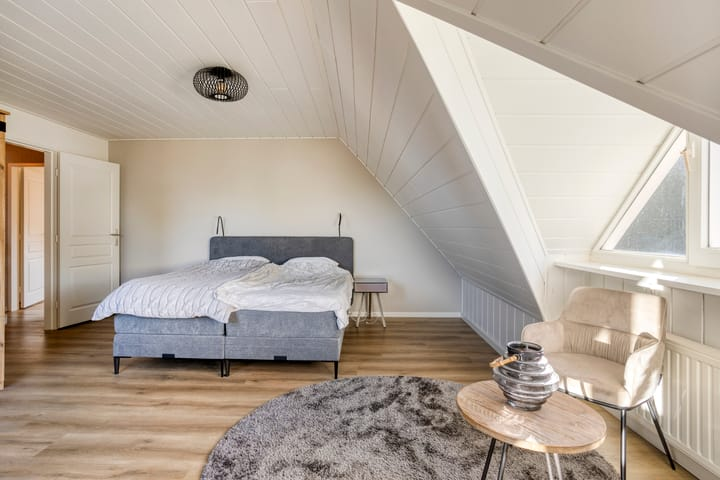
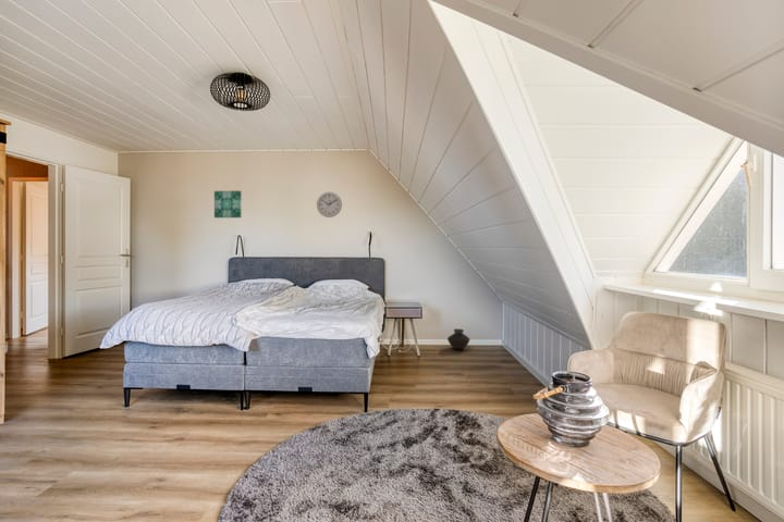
+ wall clock [316,191,343,219]
+ wall art [213,189,243,219]
+ vase [446,328,471,350]
